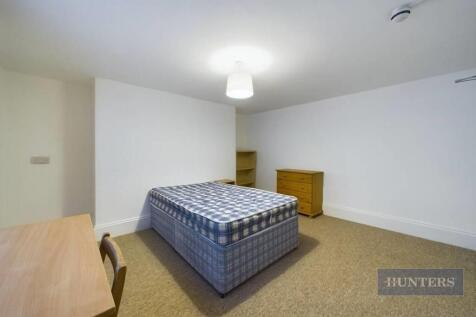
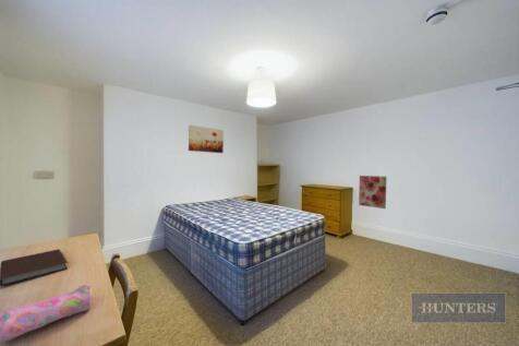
+ notebook [0,248,69,287]
+ wall art [358,175,387,210]
+ wall art [188,123,225,154]
+ pencil case [0,283,94,343]
